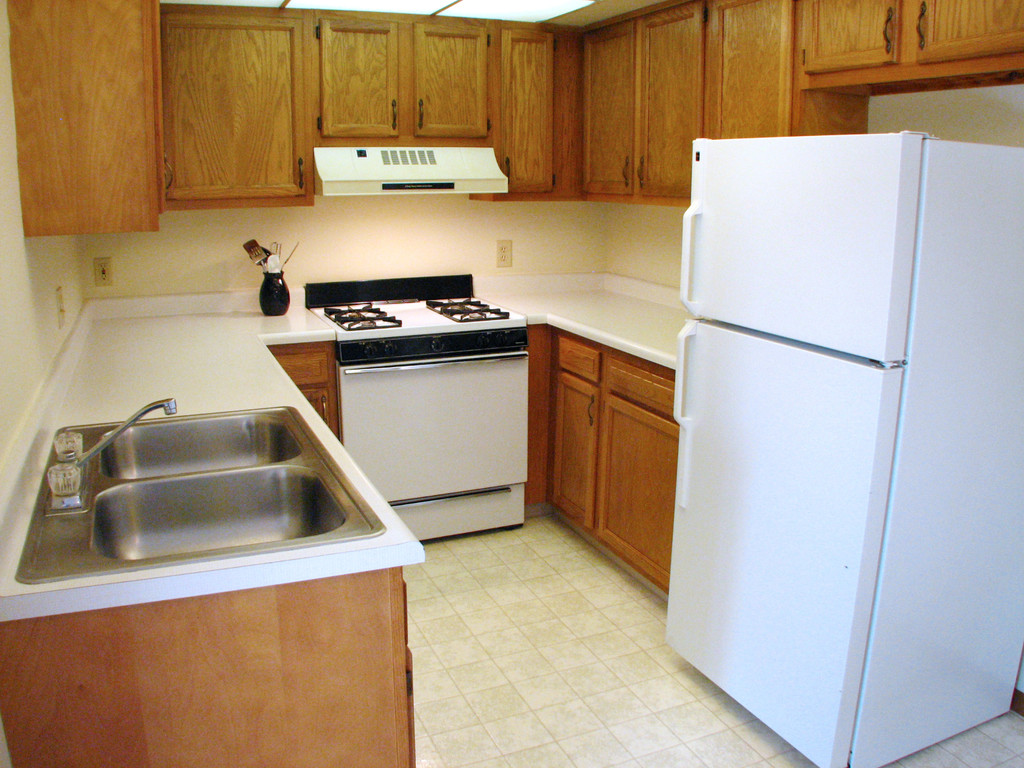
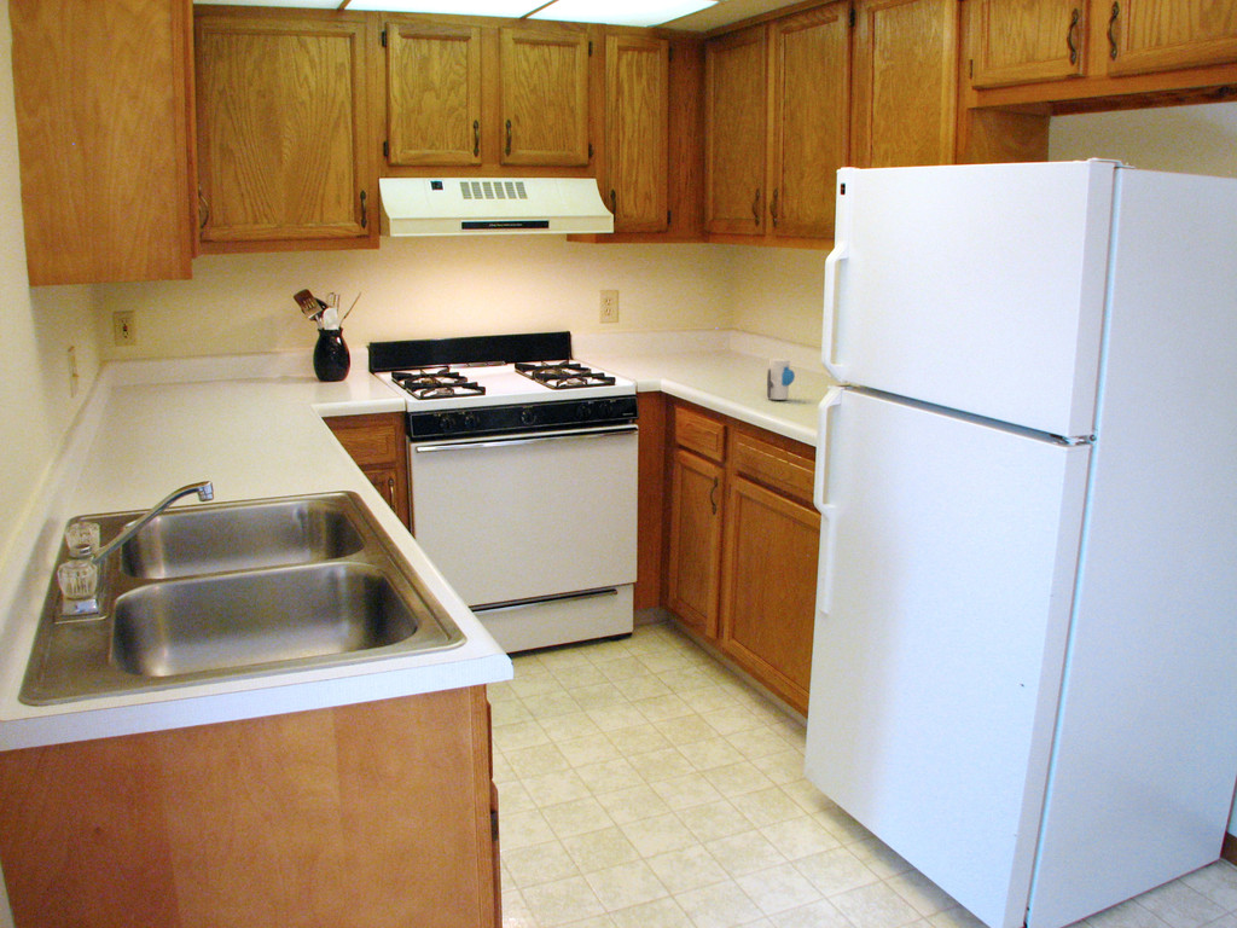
+ toy [766,358,796,401]
